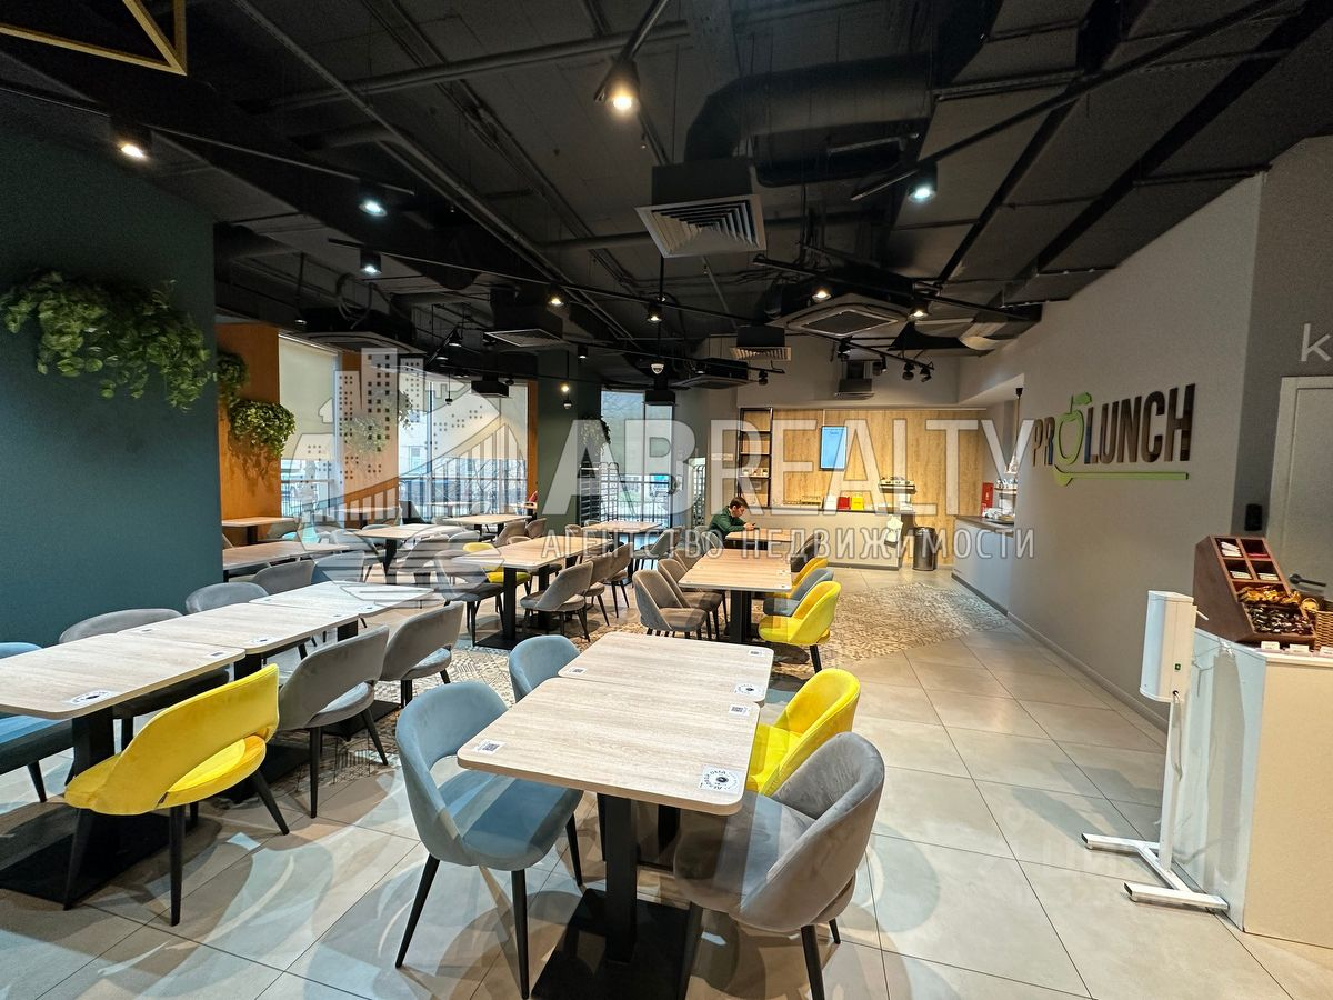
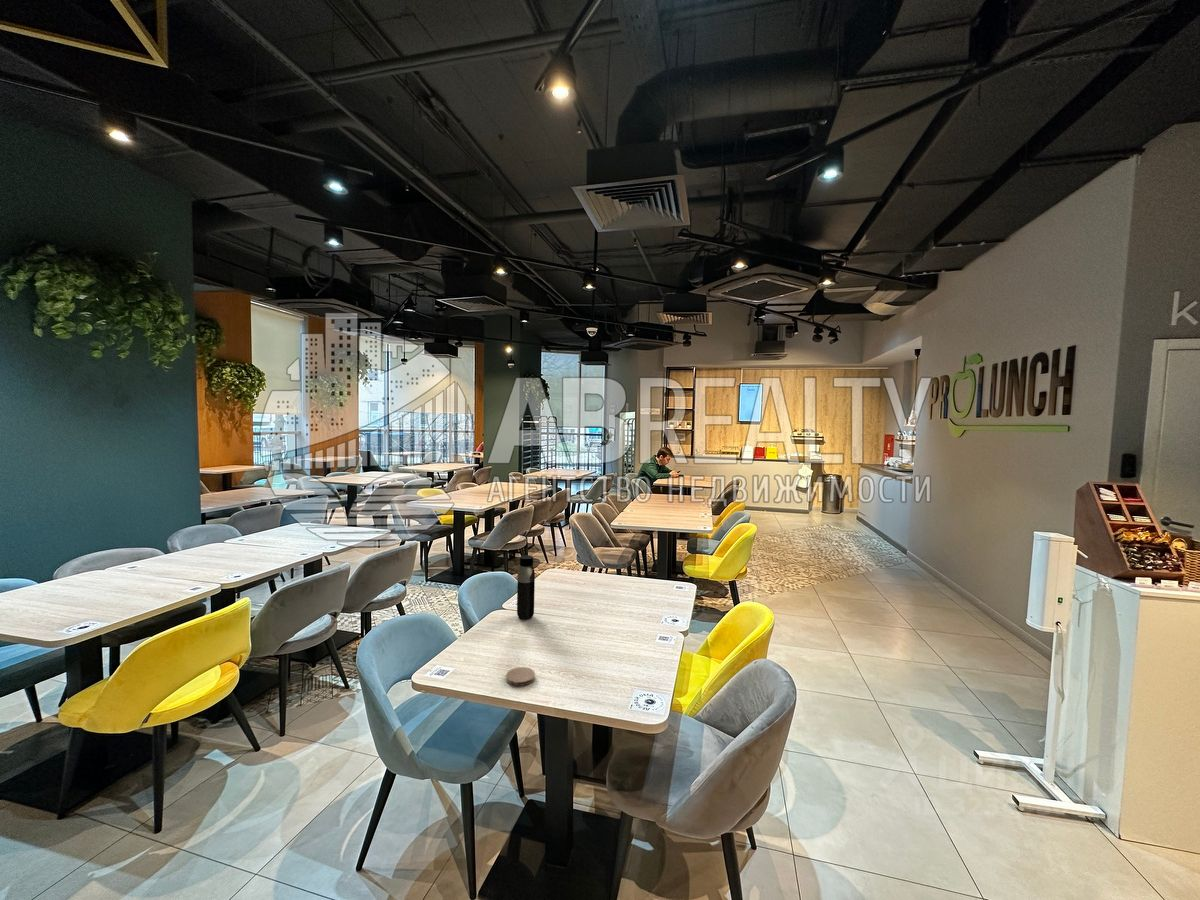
+ coaster [505,666,536,687]
+ water bottle [516,554,536,620]
